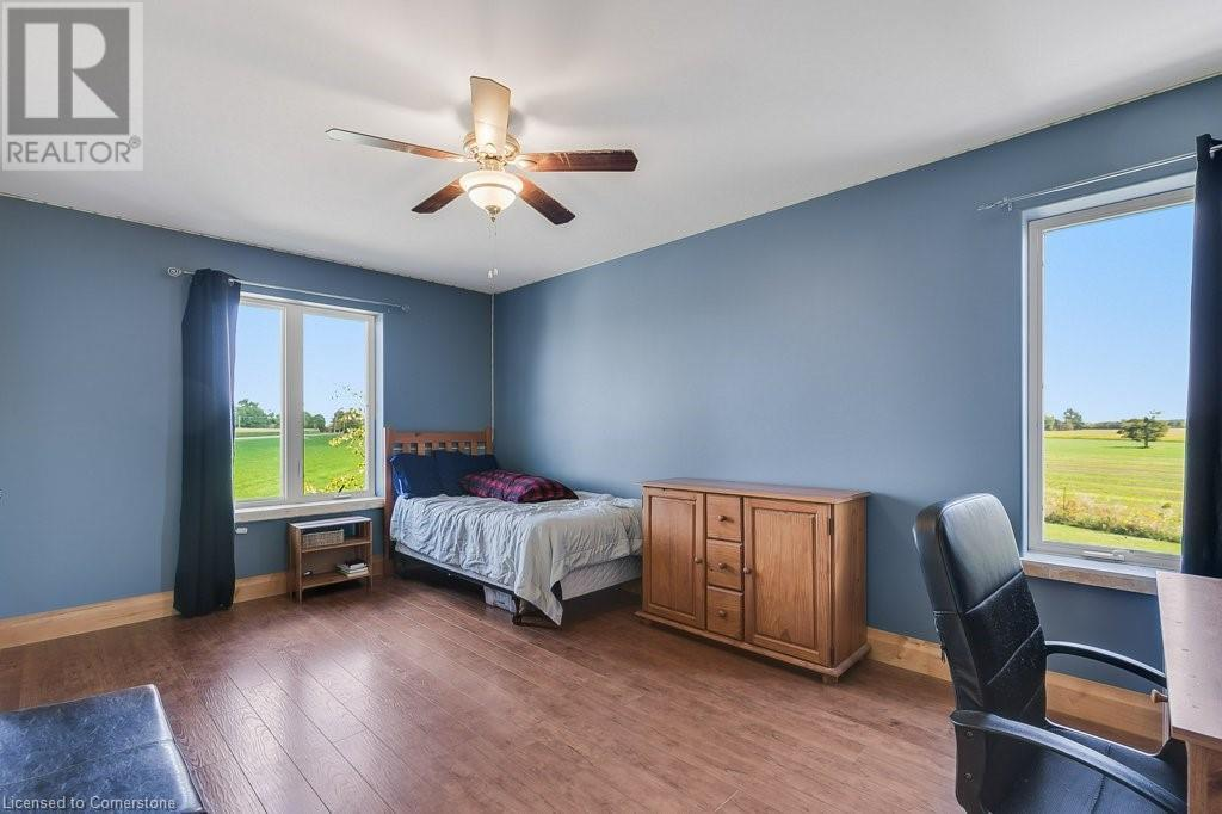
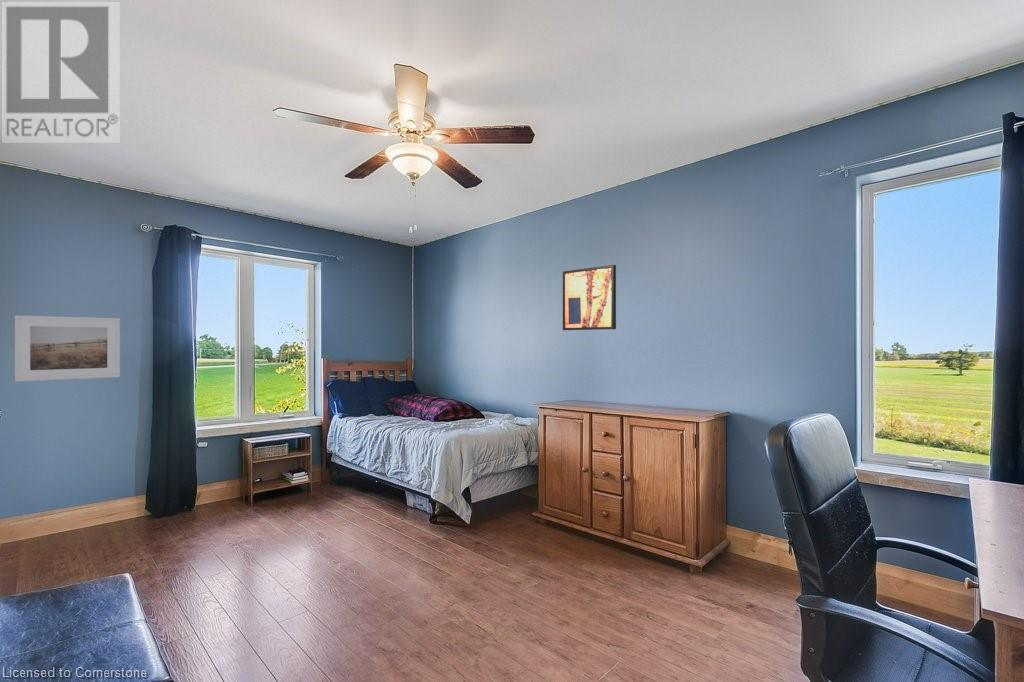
+ wall art [562,264,617,331]
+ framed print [14,315,121,382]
